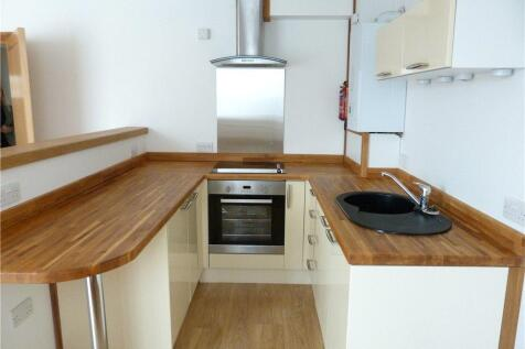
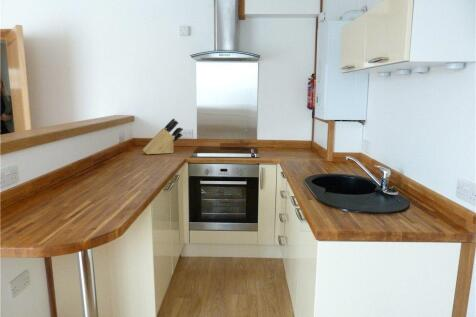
+ knife block [142,117,184,155]
